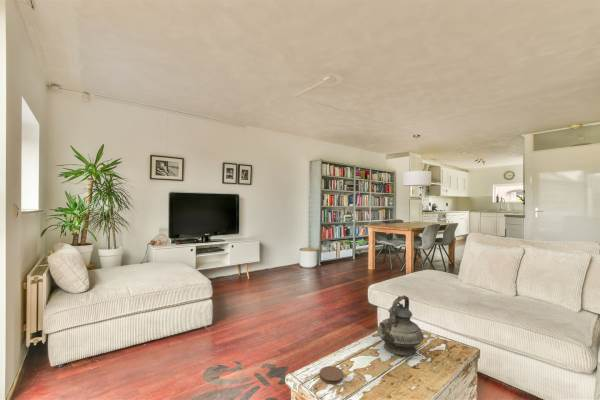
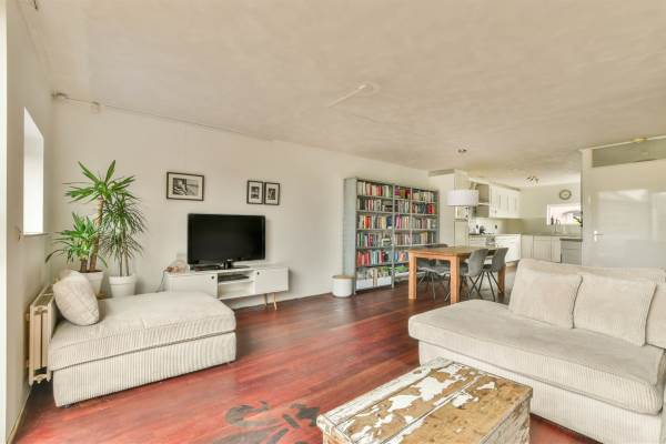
- coaster [319,365,344,385]
- teapot [376,294,425,357]
